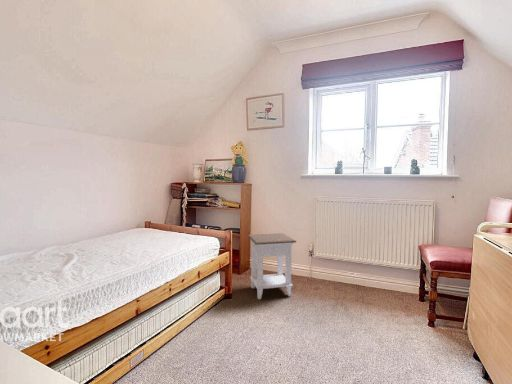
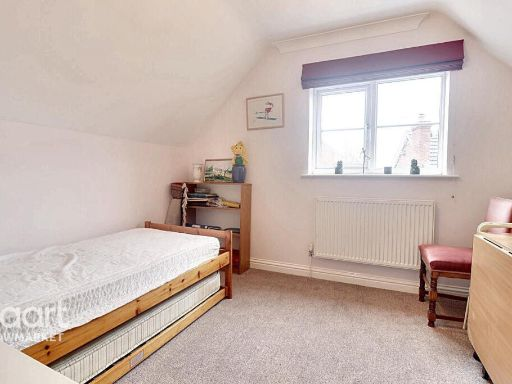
- nightstand [247,232,297,300]
